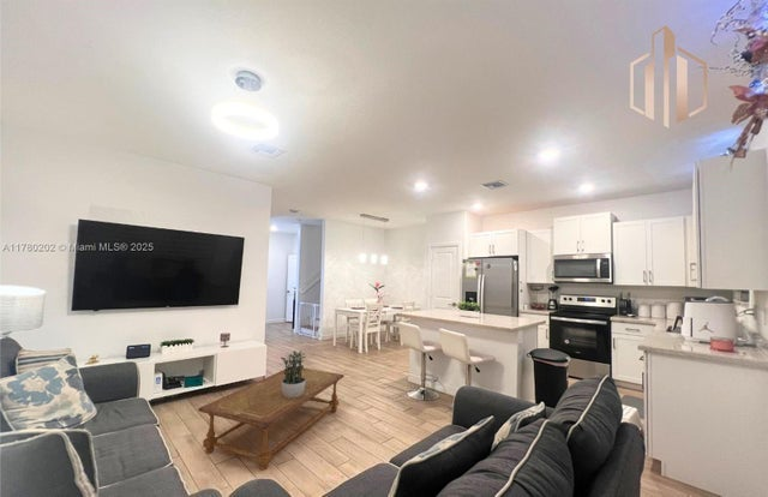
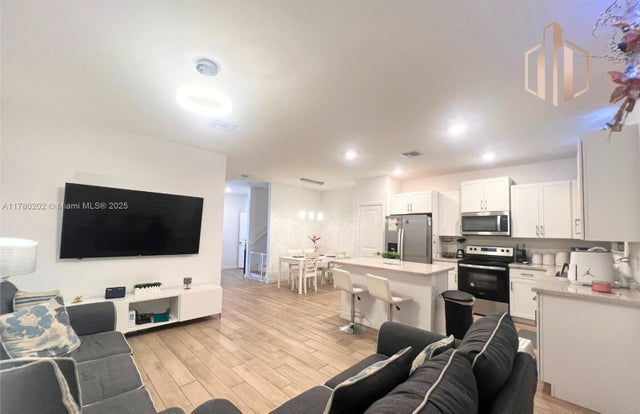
- coffee table [197,367,346,472]
- potted plant [278,349,307,399]
